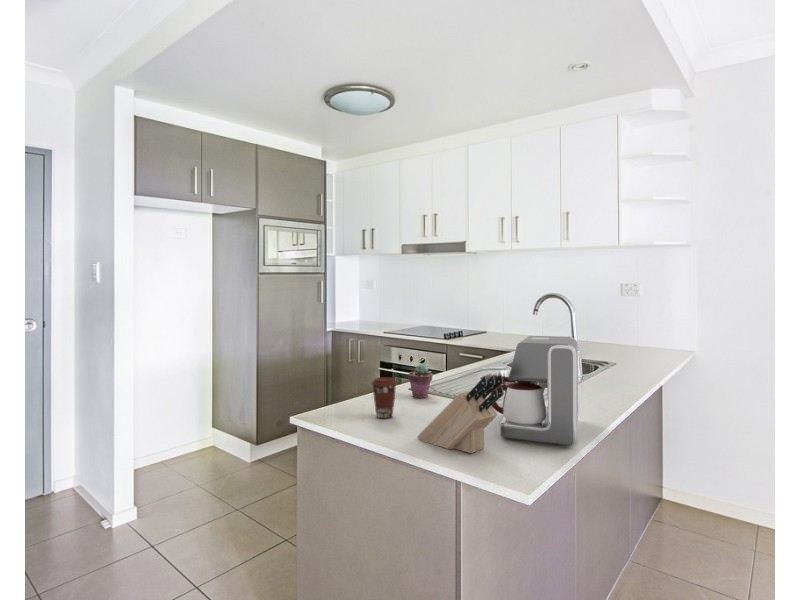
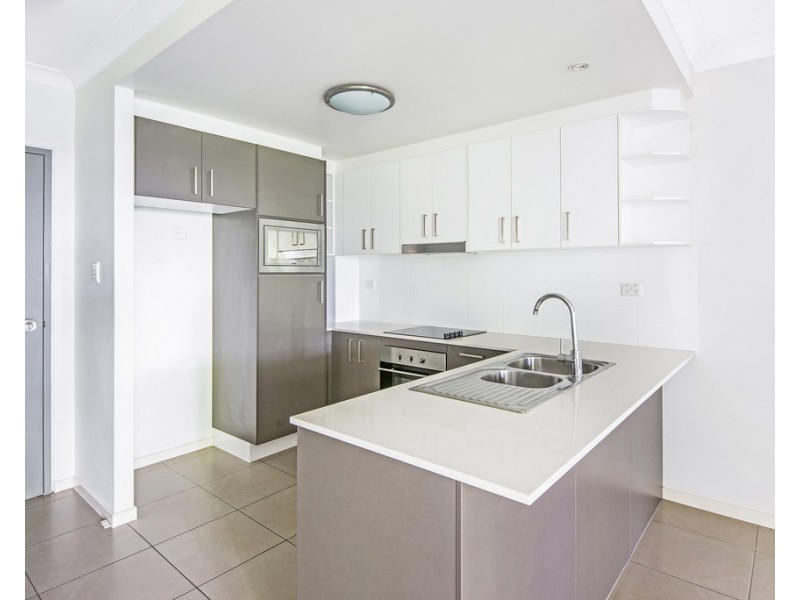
- potted succulent [407,364,433,399]
- coffee maker [490,335,579,447]
- knife block [416,374,505,454]
- coffee cup [370,376,398,419]
